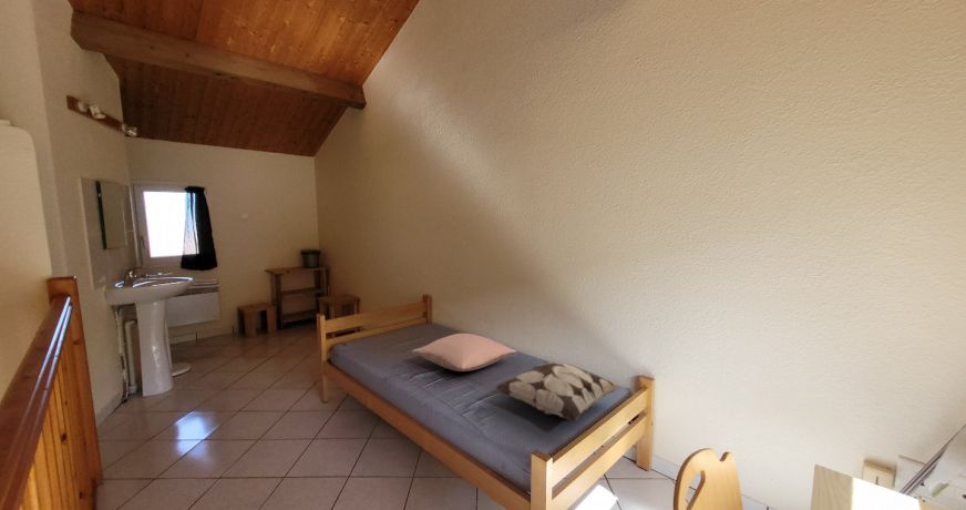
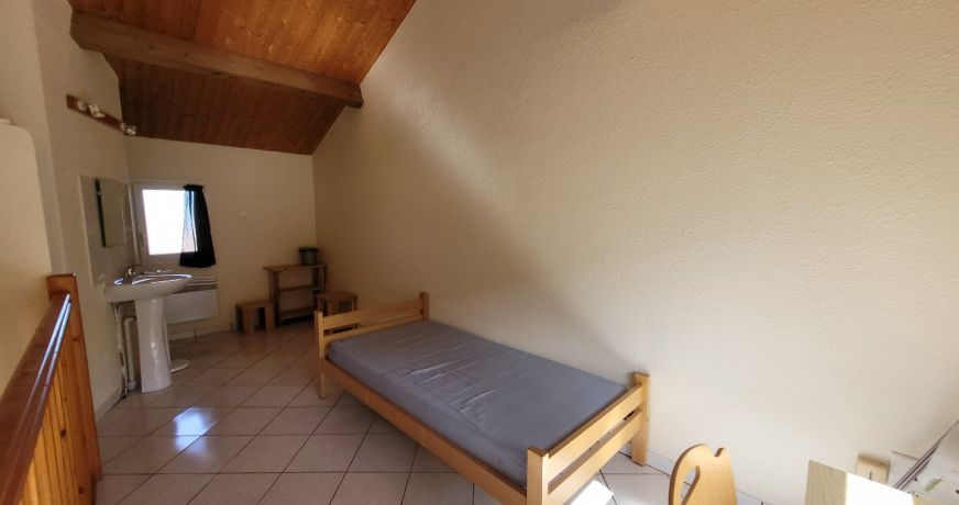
- pillow [411,333,517,373]
- decorative pillow [494,360,624,424]
